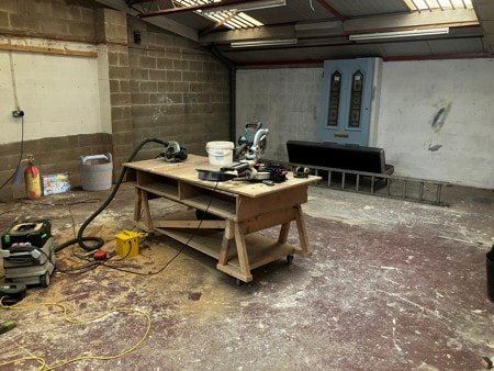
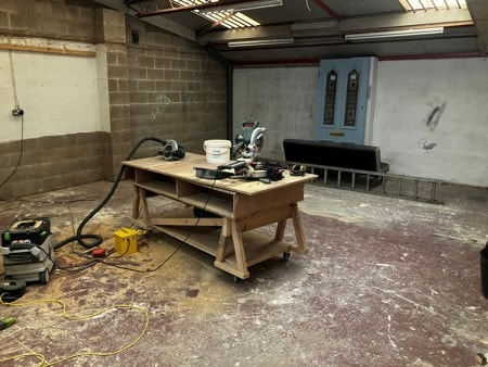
- bucket [77,151,114,192]
- box [40,171,72,196]
- fire extinguisher [10,154,42,201]
